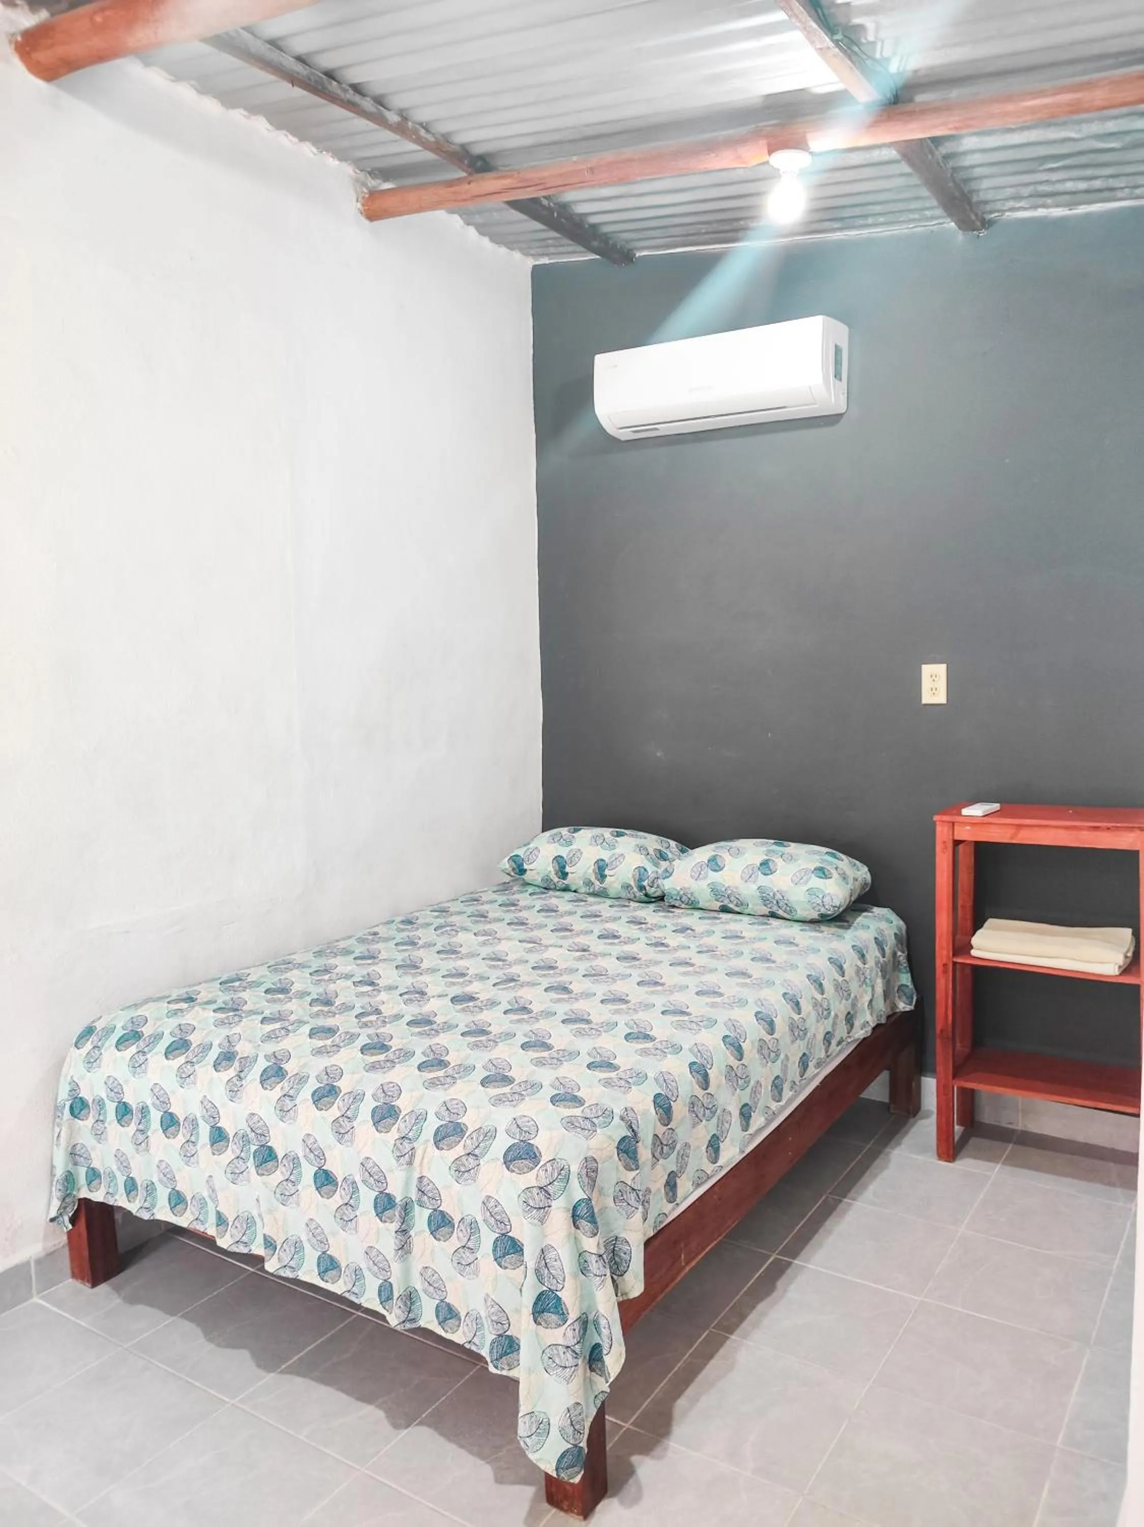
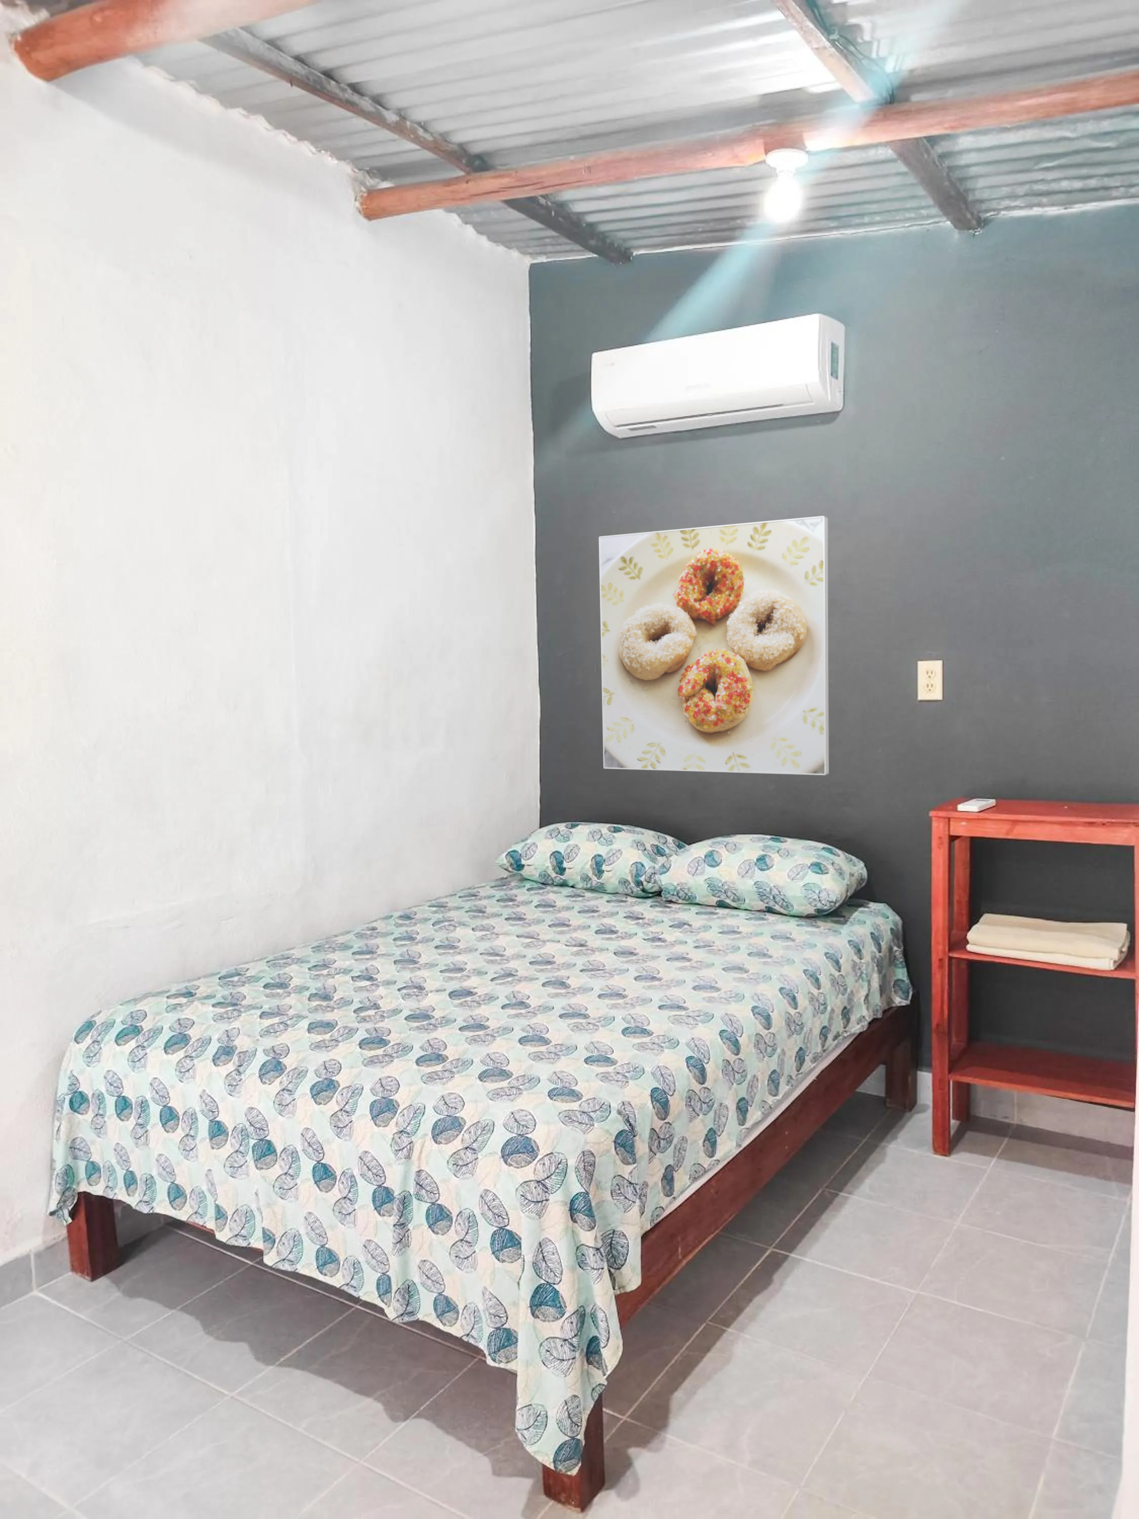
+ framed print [598,516,829,776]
